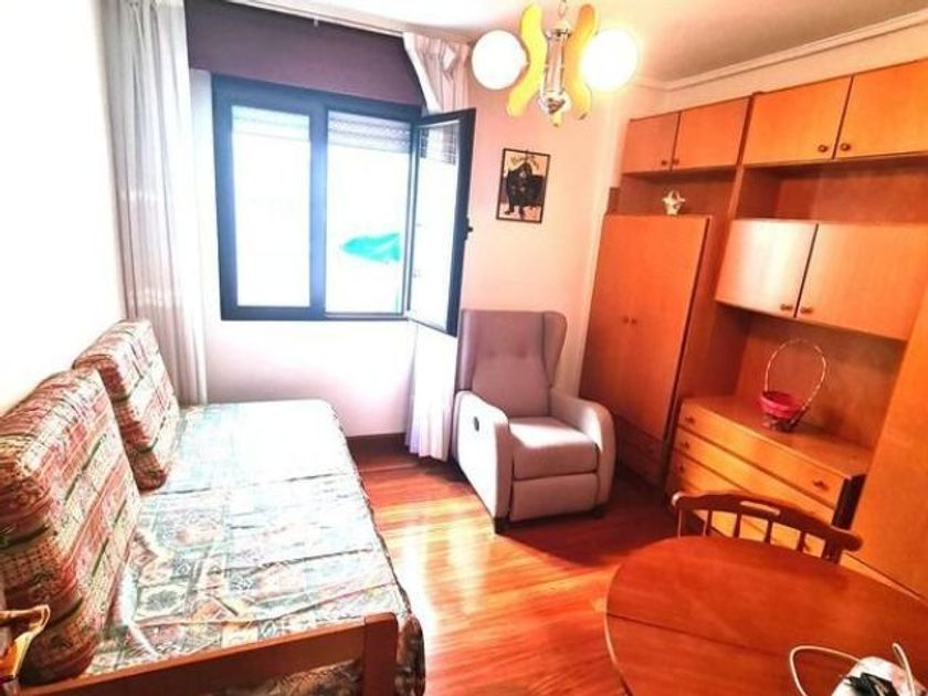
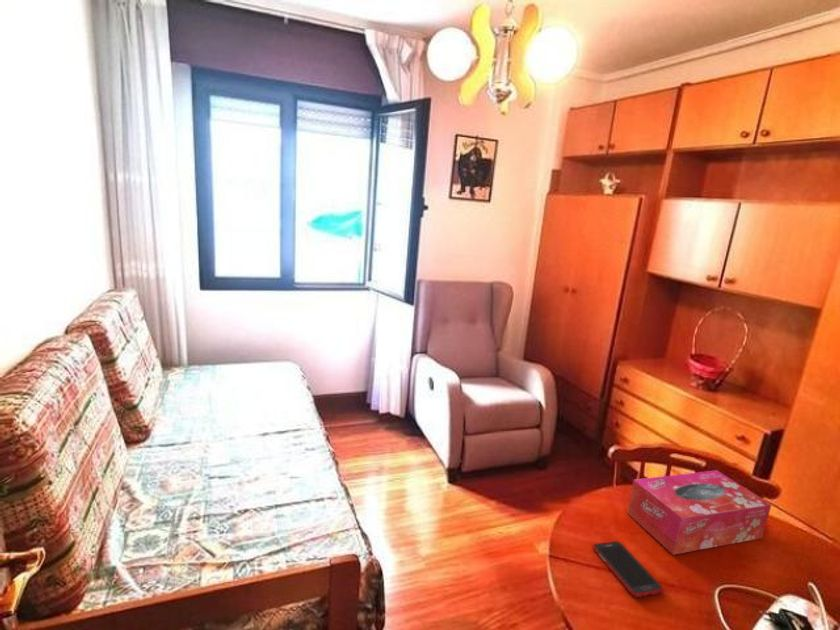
+ tissue box [626,469,773,555]
+ cell phone [592,540,664,598]
